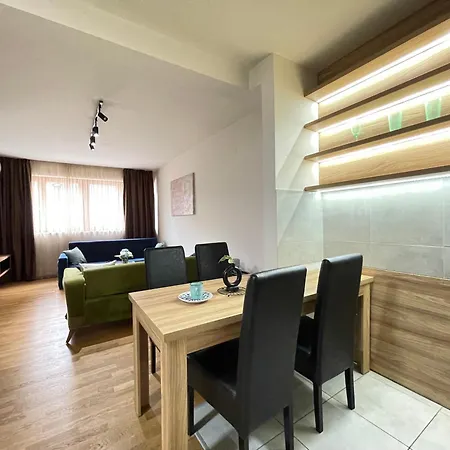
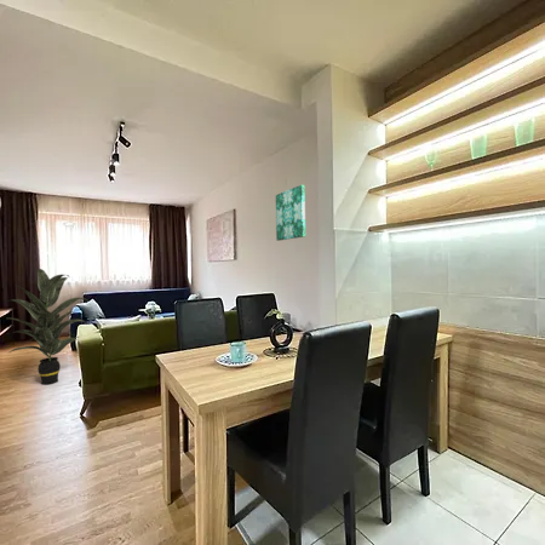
+ wall art [275,184,306,242]
+ indoor plant [6,268,91,386]
